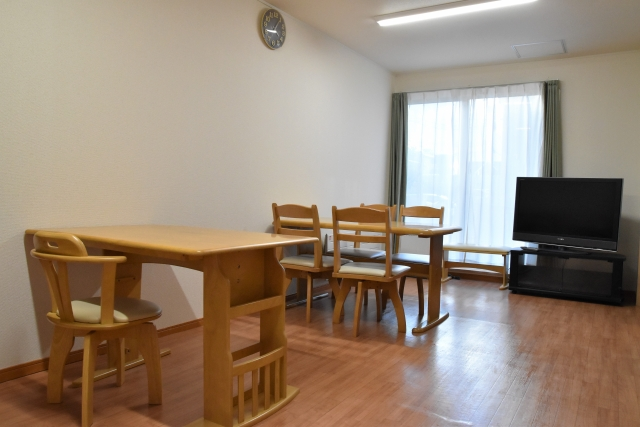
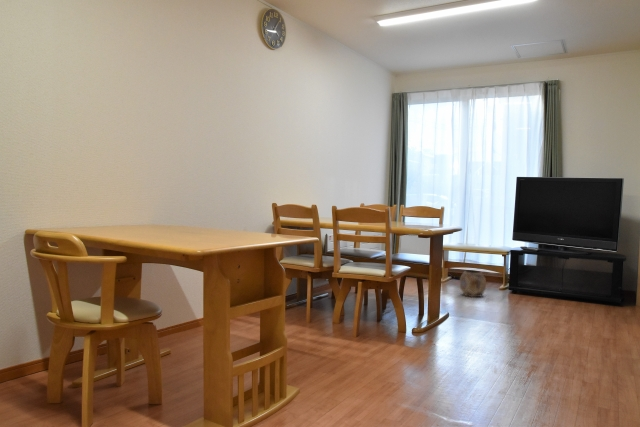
+ planter [459,269,487,298]
